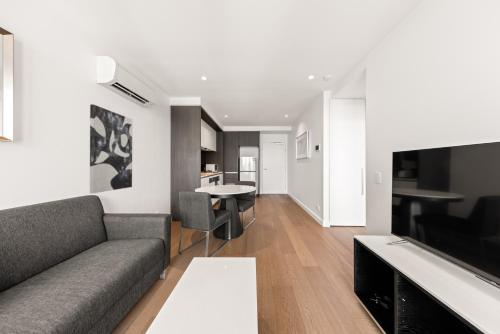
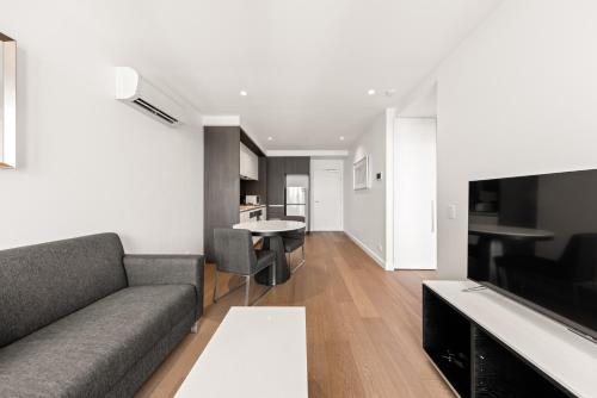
- wall art [89,103,133,194]
